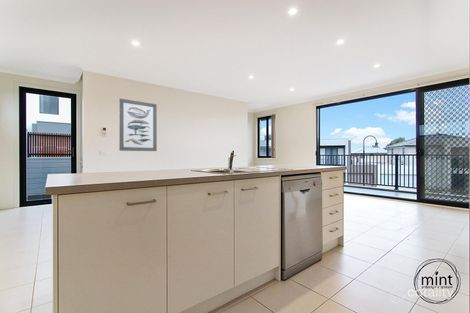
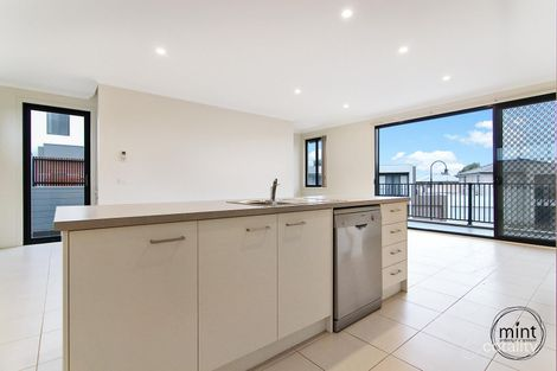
- wall art [118,97,158,152]
